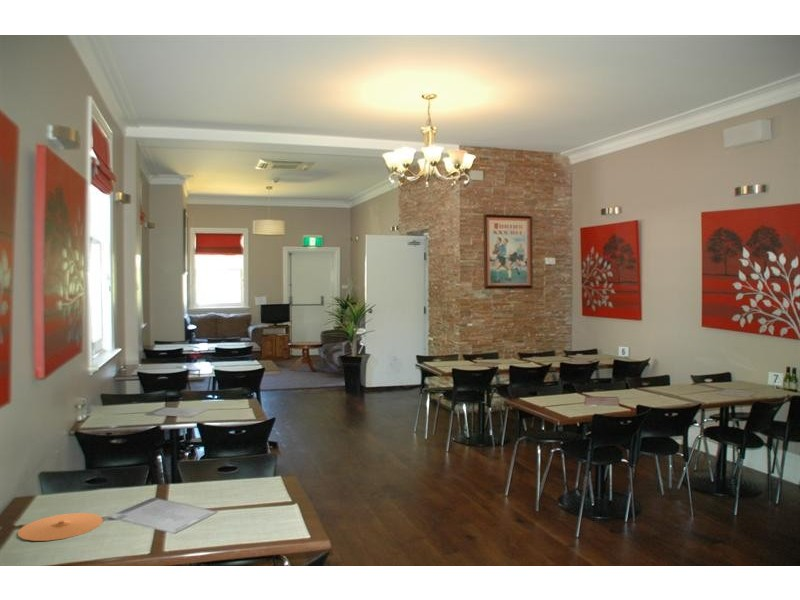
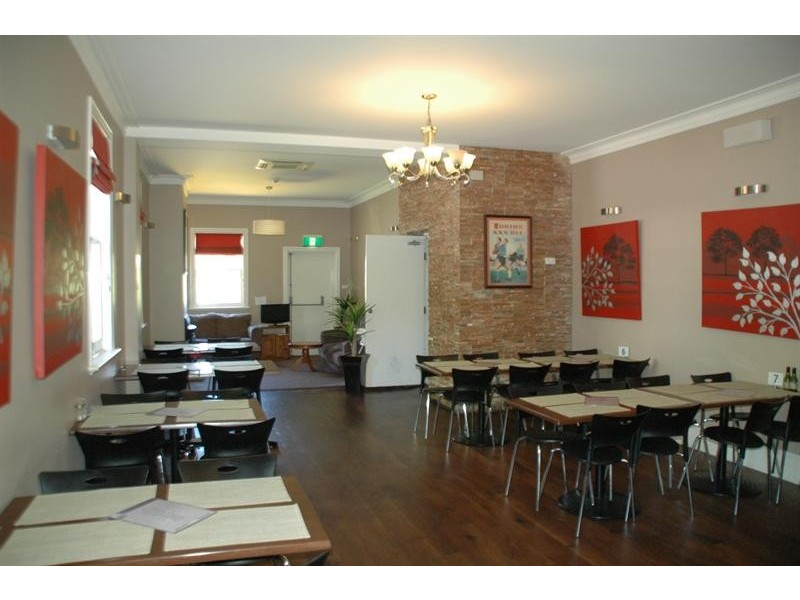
- plate [17,512,104,542]
